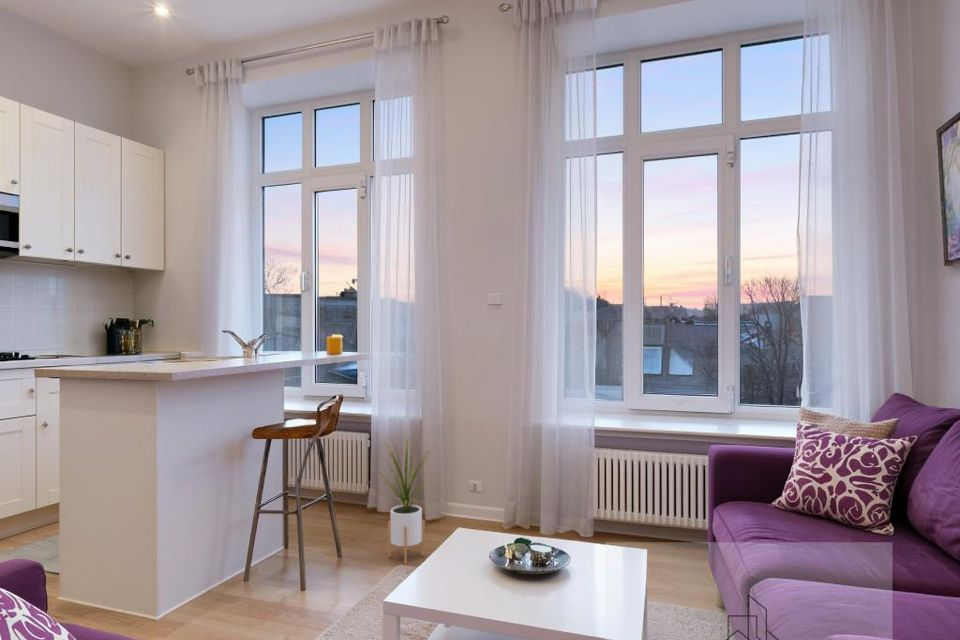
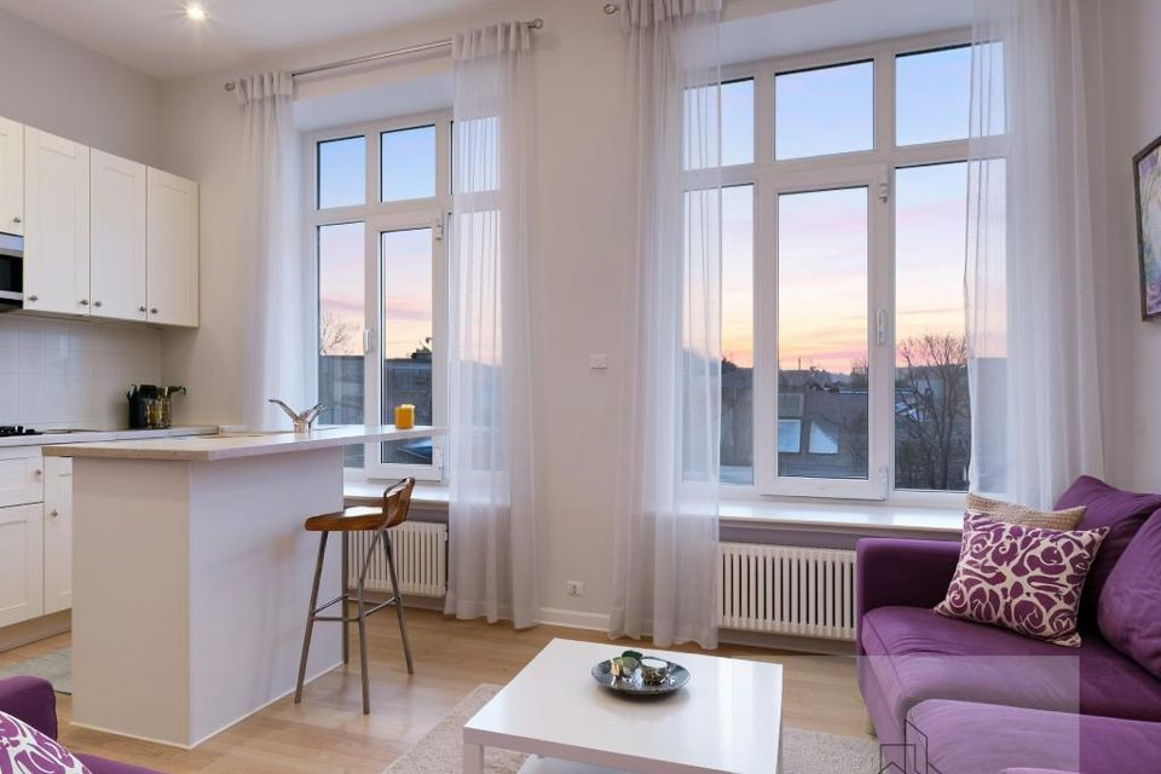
- house plant [375,433,441,565]
